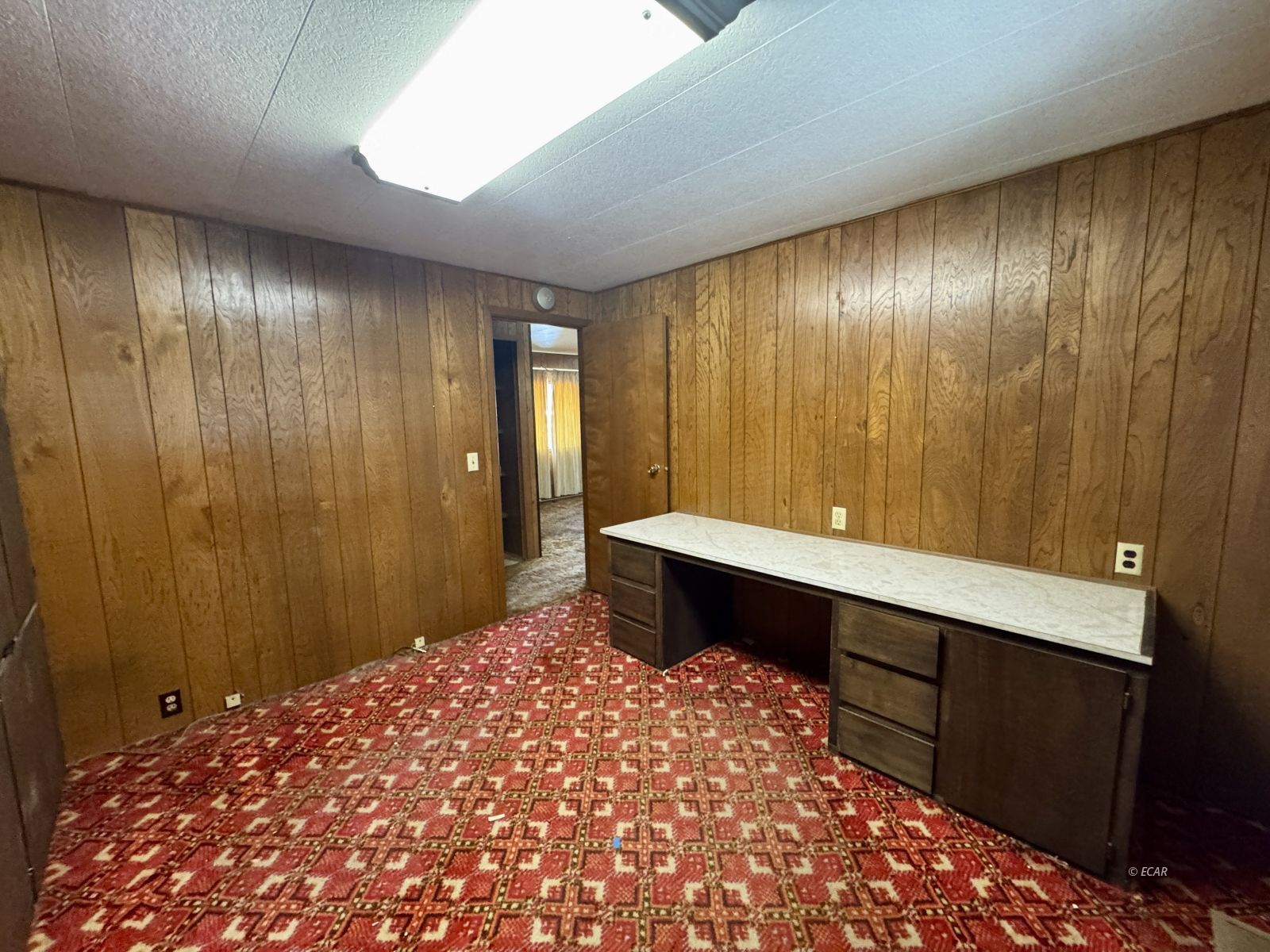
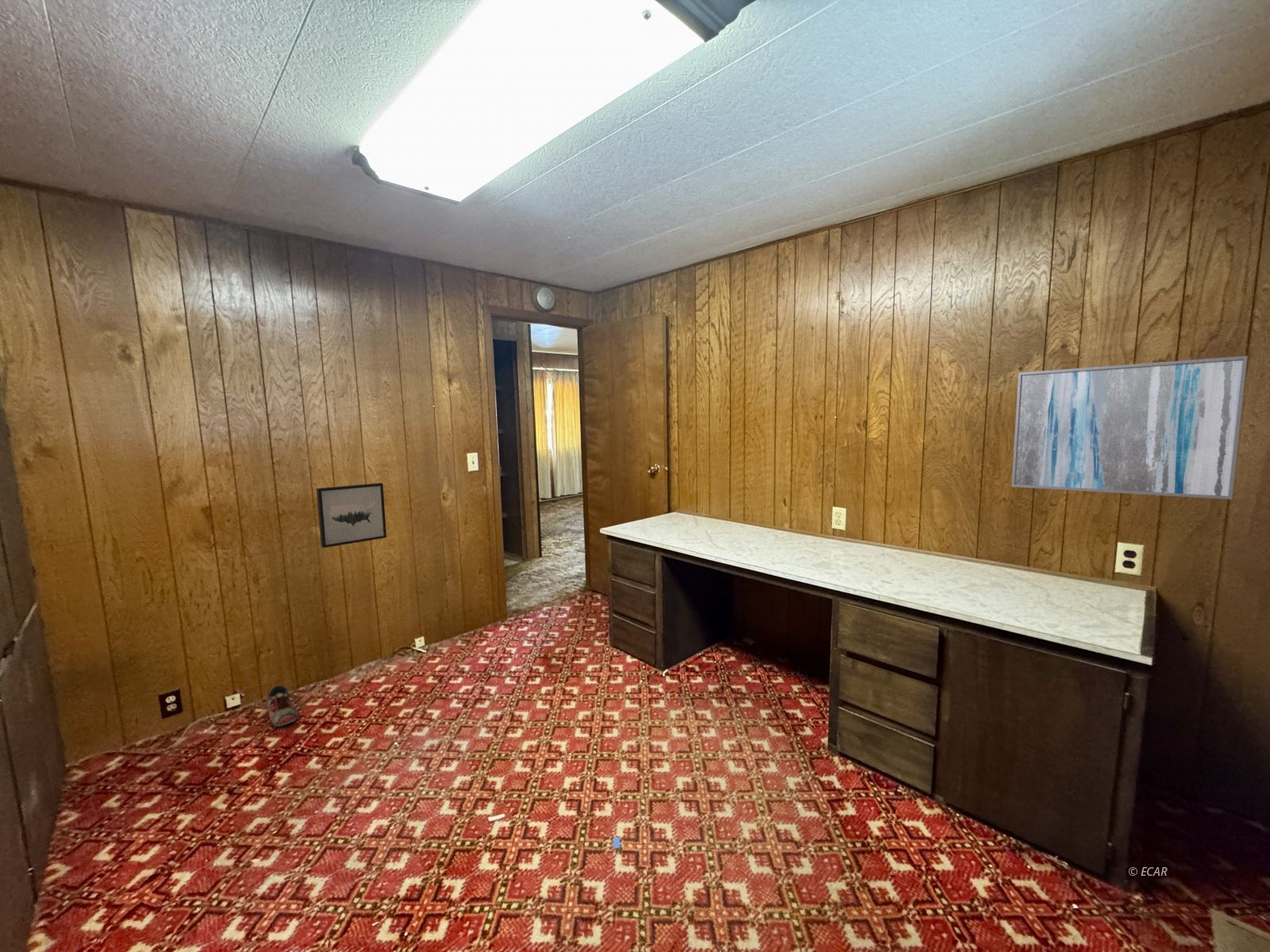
+ wall art [316,482,387,549]
+ shoe [266,685,298,727]
+ wall art [1010,355,1249,501]
